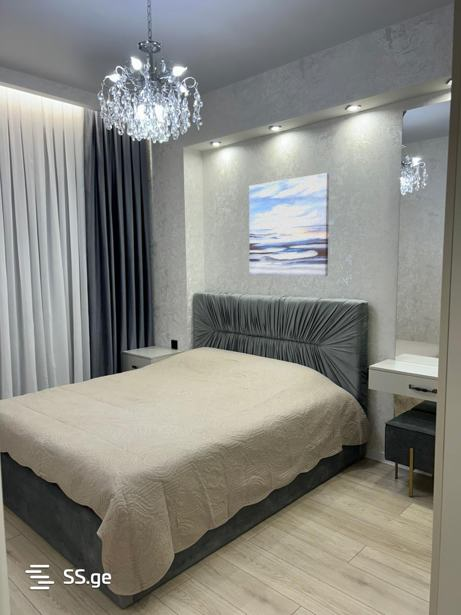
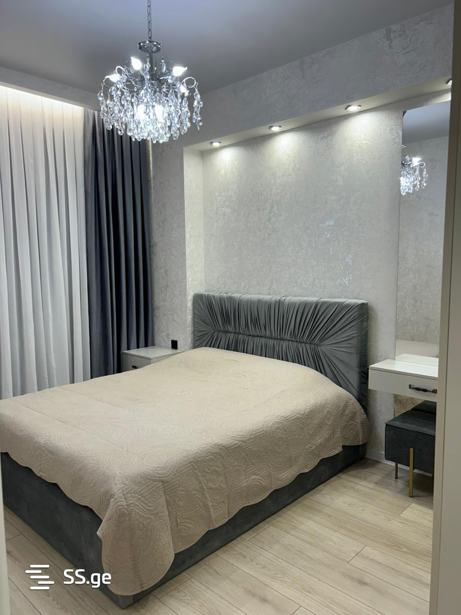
- wall art [248,172,330,277]
